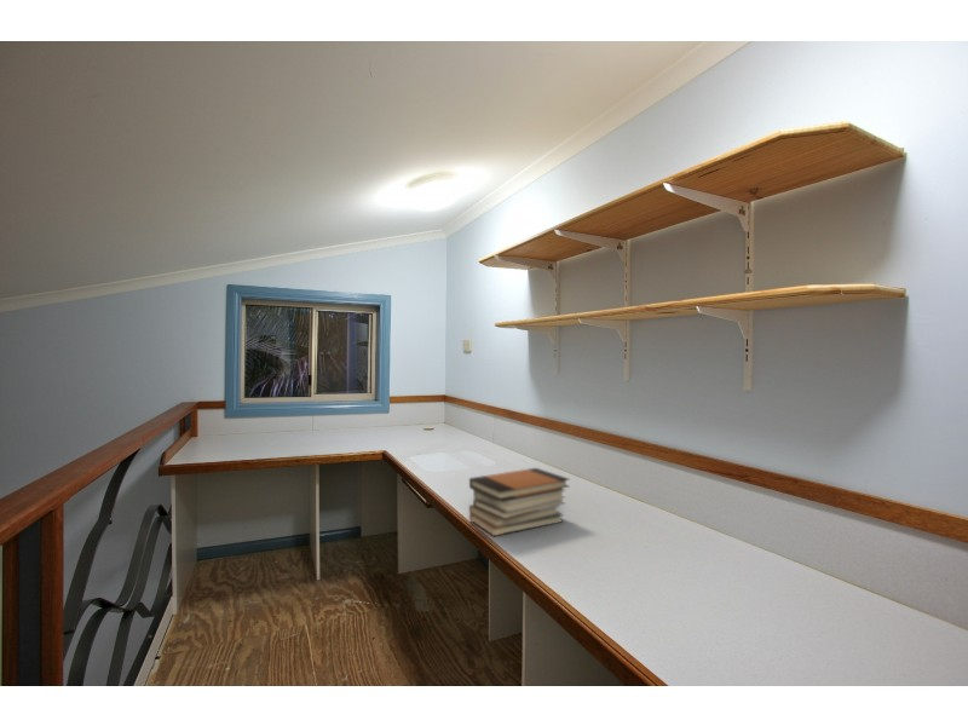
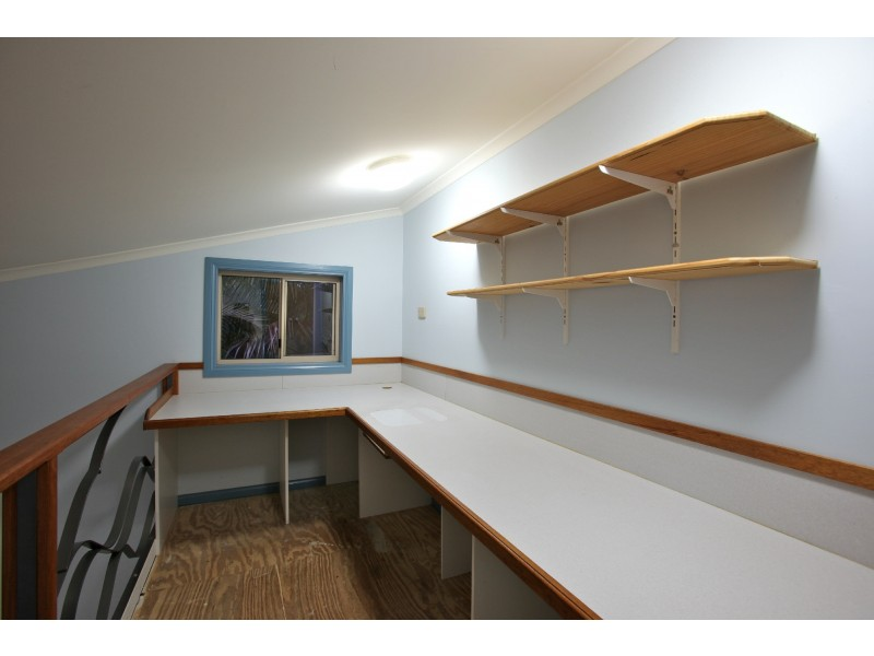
- book stack [468,467,571,537]
